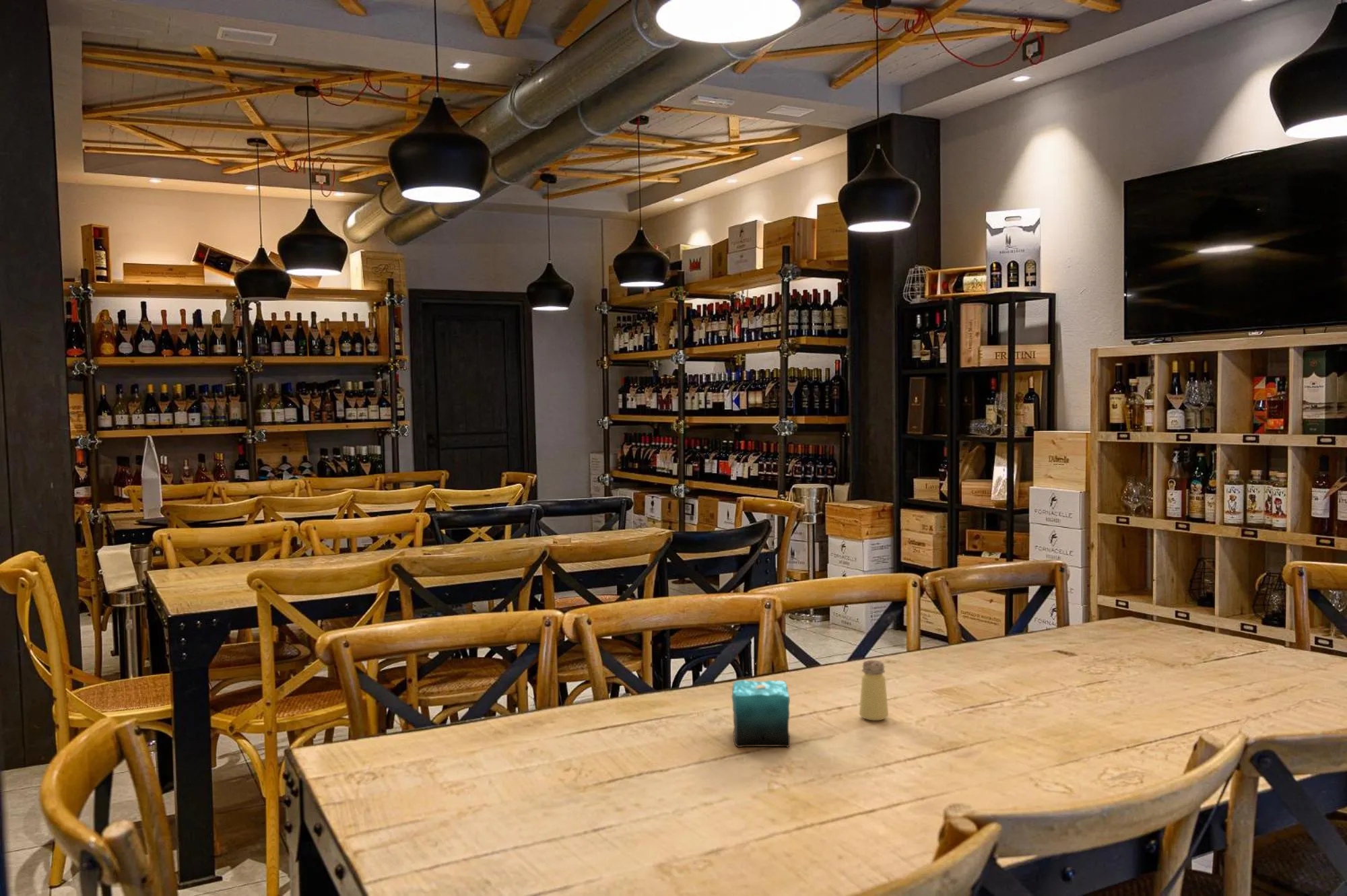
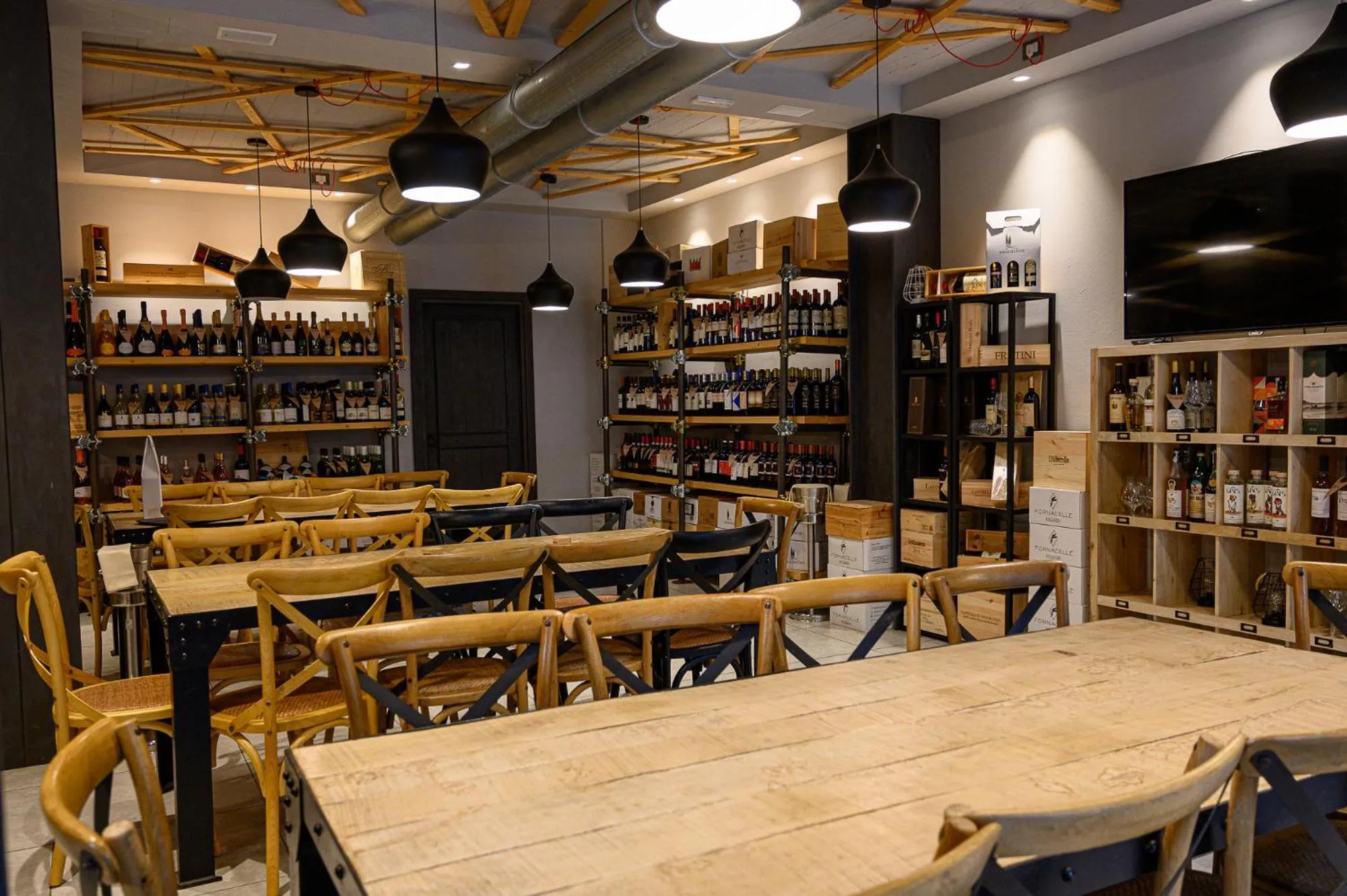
- candle [731,662,791,748]
- saltshaker [859,660,889,721]
